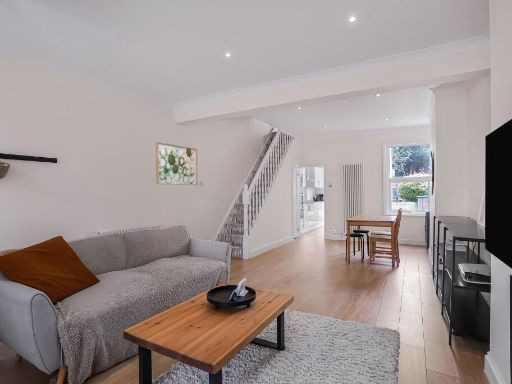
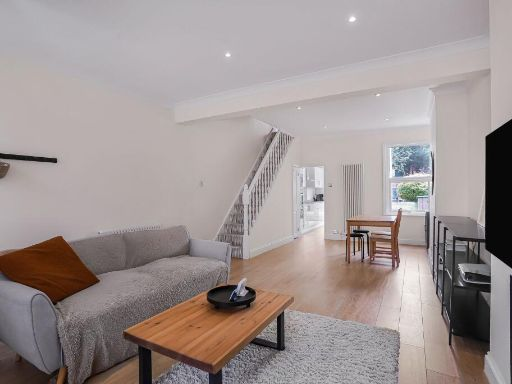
- wall art [155,141,199,186]
